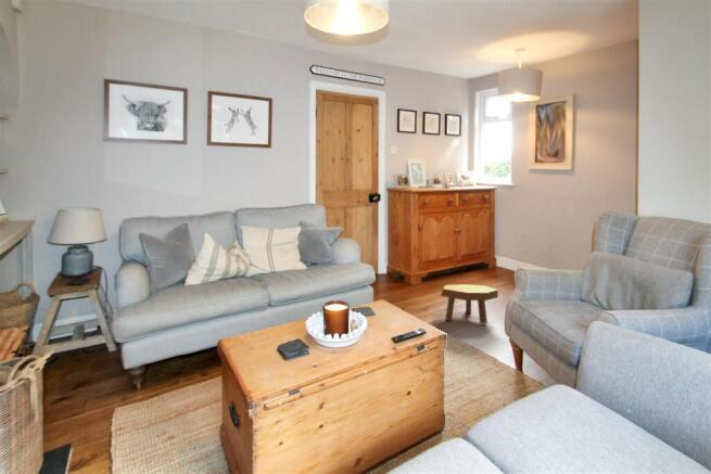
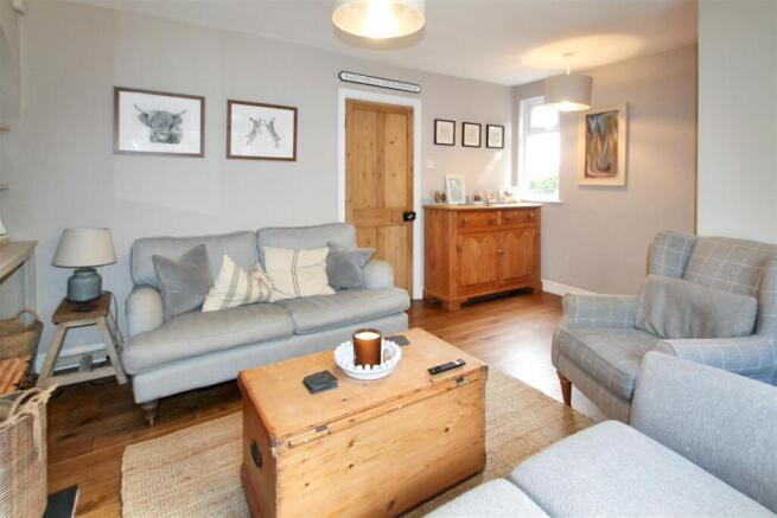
- footstool [440,283,499,325]
